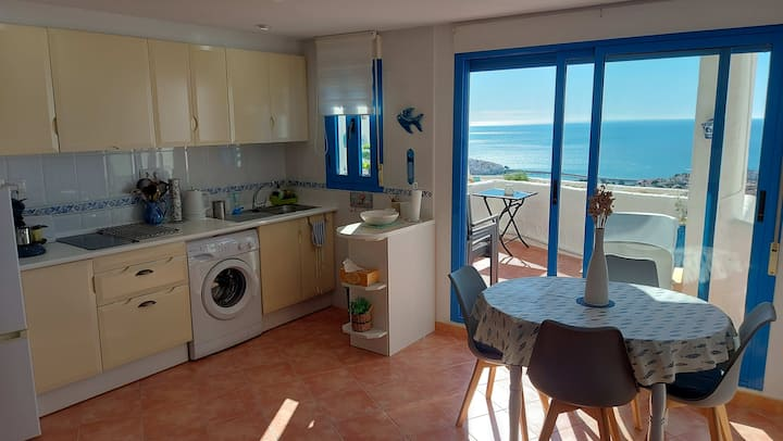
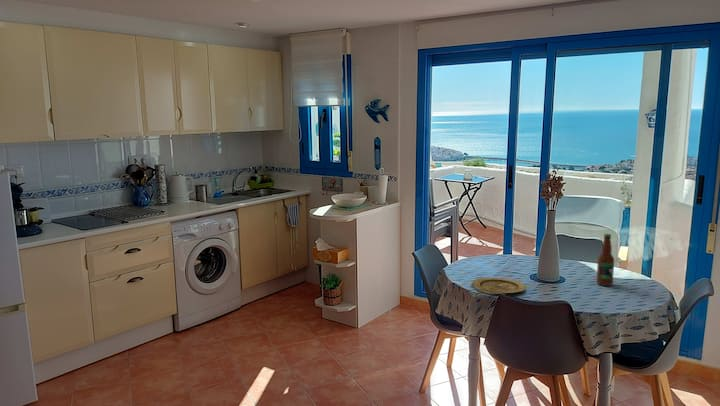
+ bottle [596,233,615,287]
+ plate [471,277,527,295]
